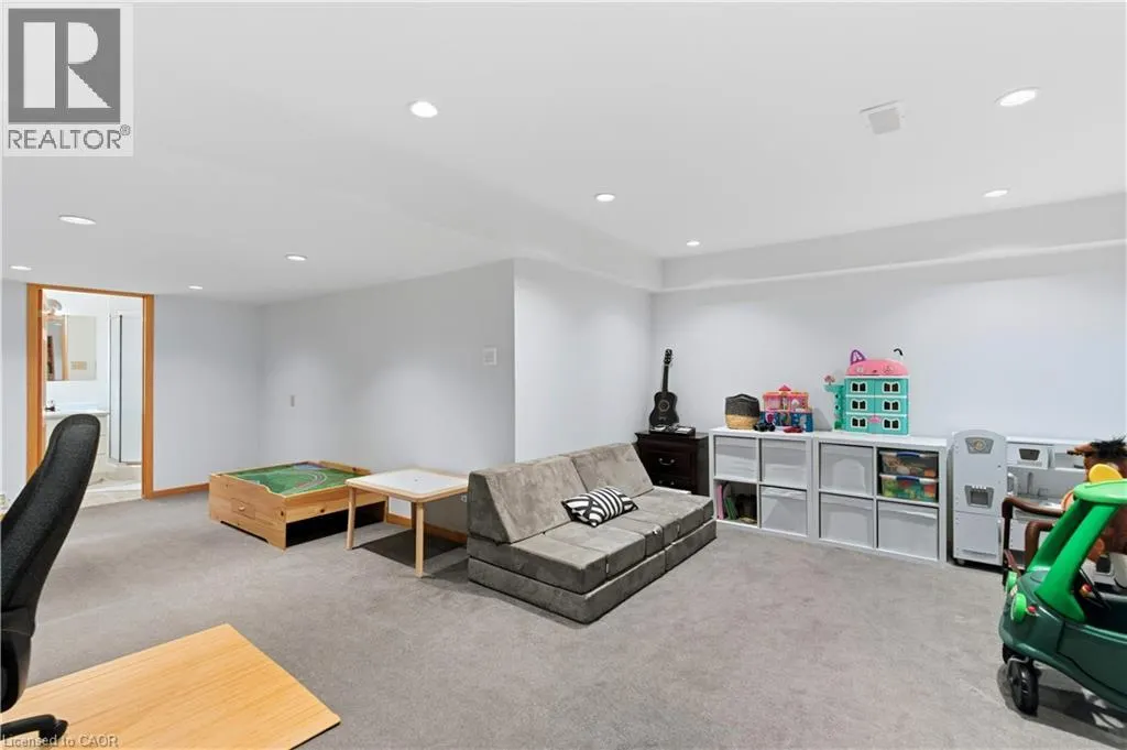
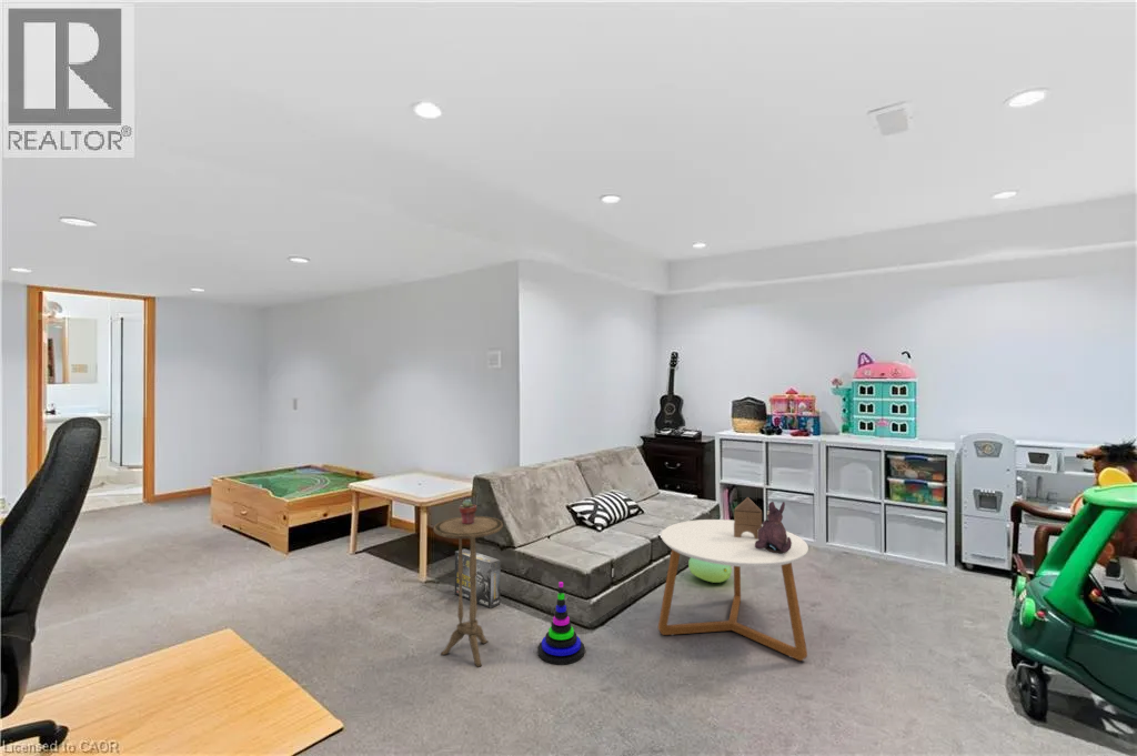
+ side table [433,515,504,668]
+ toy blocks [733,496,763,540]
+ coffee table [657,518,809,662]
+ box [454,547,502,609]
+ stacking toy [536,581,586,666]
+ plush toy [687,557,733,584]
+ plush toy [755,501,792,554]
+ potted succulent [457,498,479,524]
